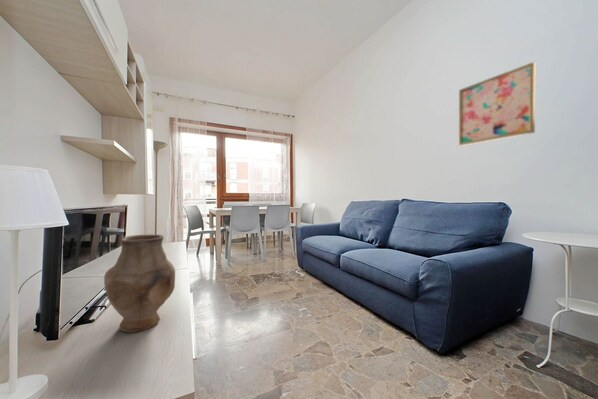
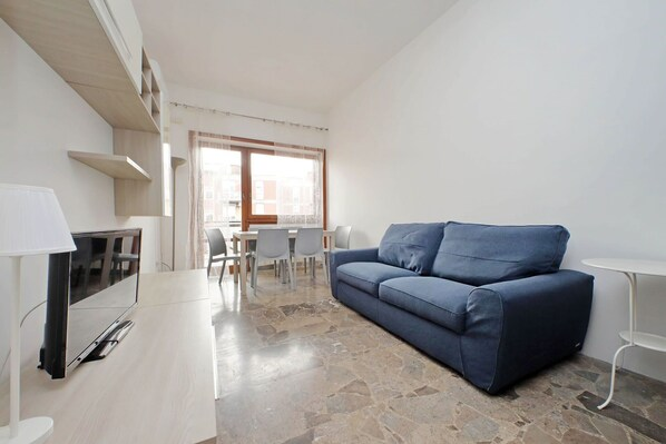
- wall art [458,61,537,147]
- vase [103,234,176,334]
